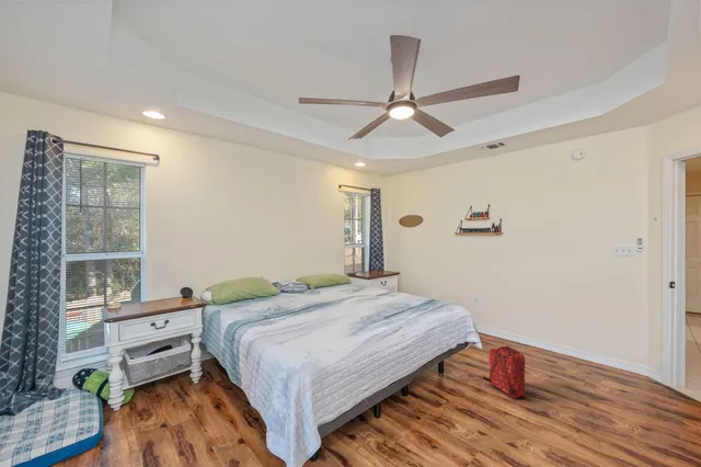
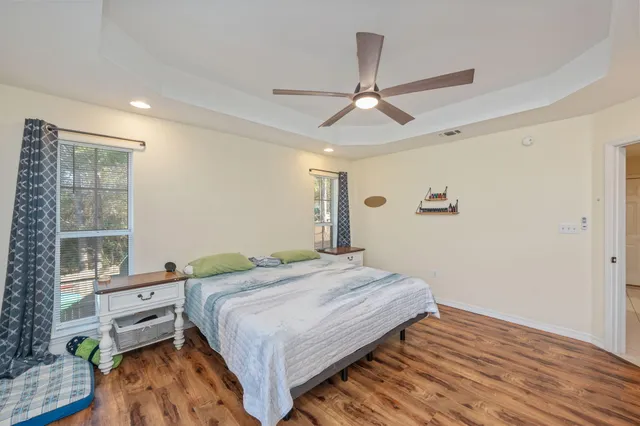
- backpack [482,345,527,399]
